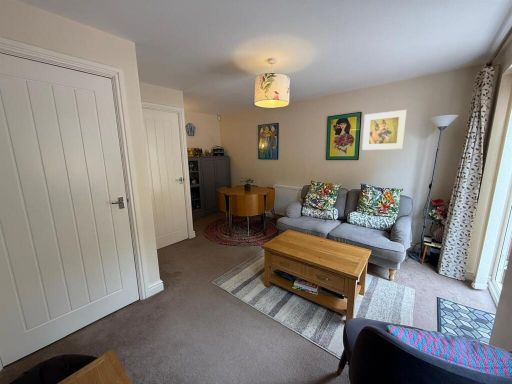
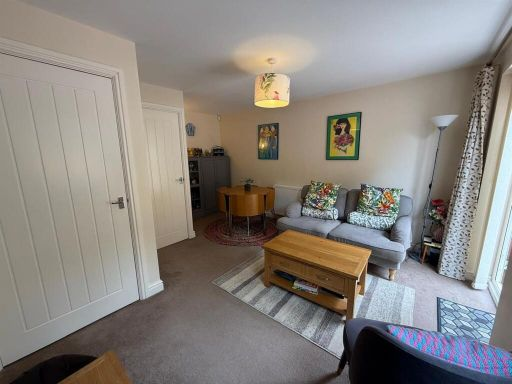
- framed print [361,109,408,151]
